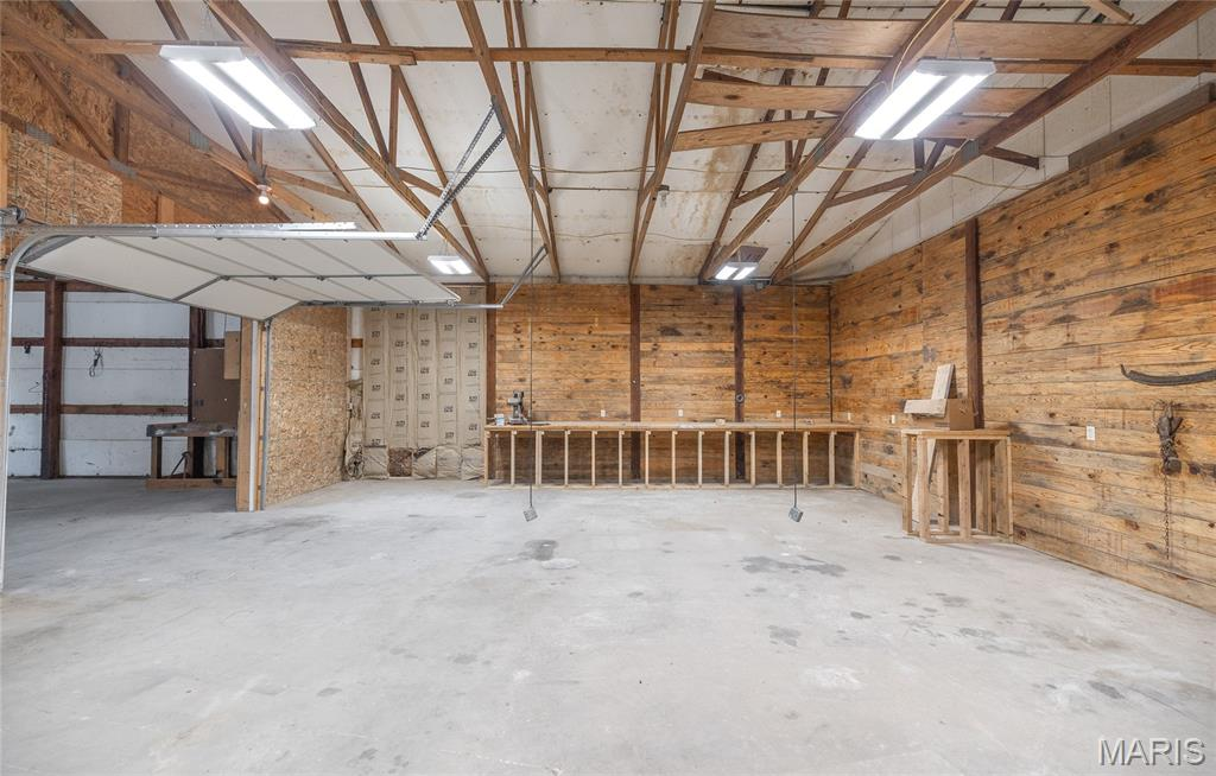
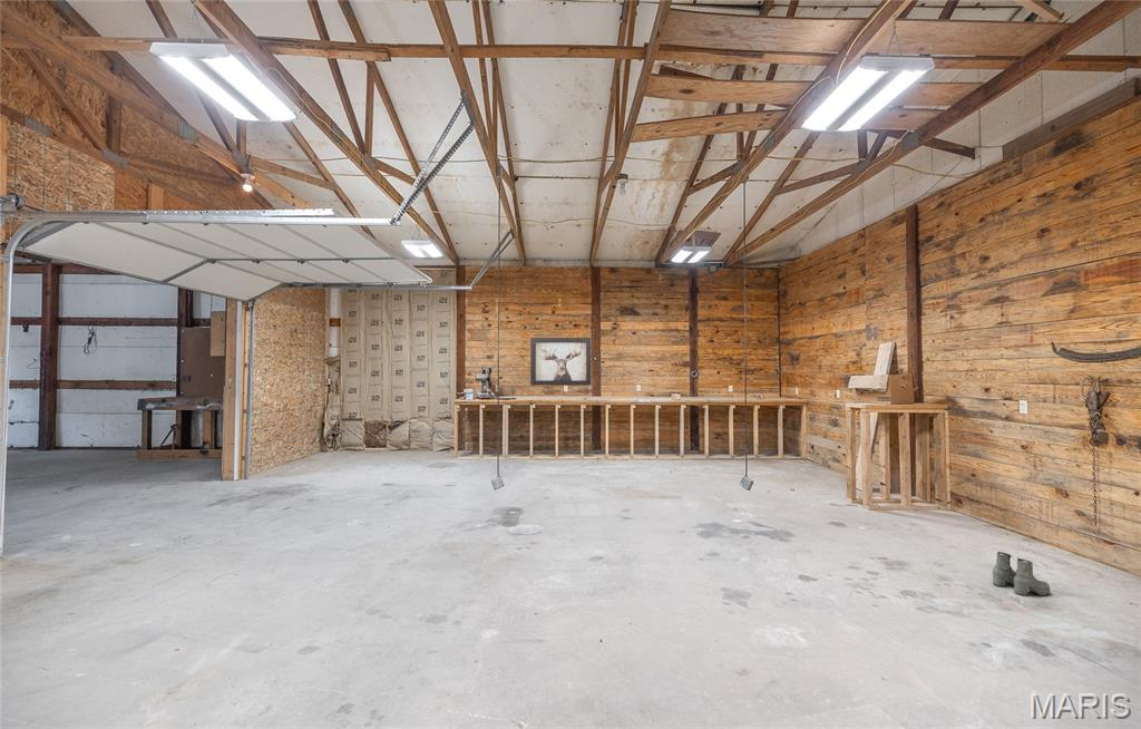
+ wall art [529,337,593,387]
+ boots [992,551,1051,596]
